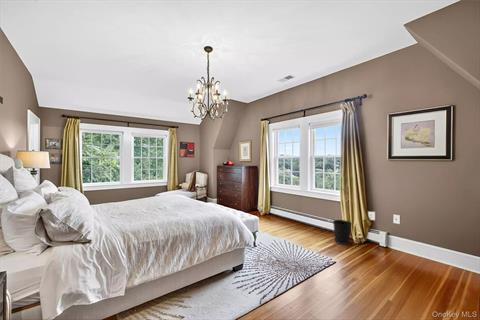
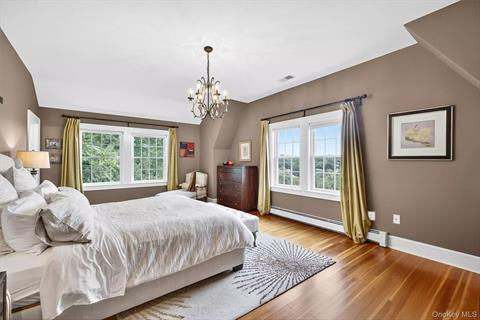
- wastebasket [332,219,353,246]
